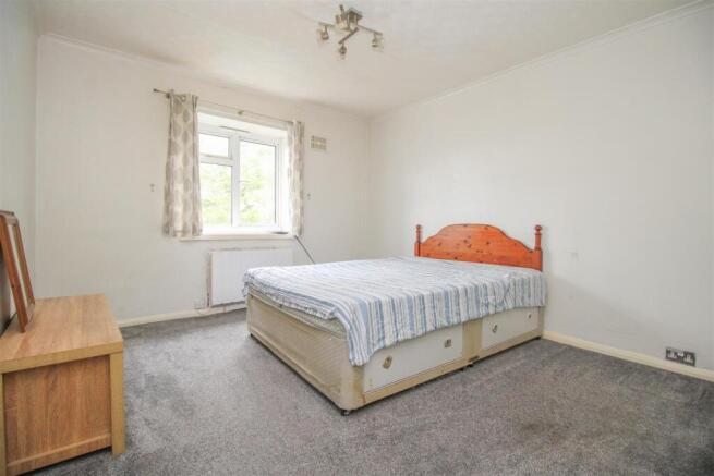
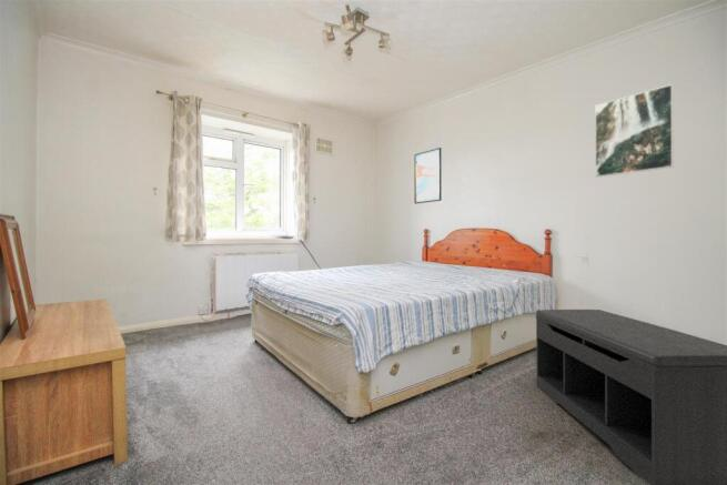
+ bench [535,309,727,485]
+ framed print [594,83,675,179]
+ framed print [413,146,443,205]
